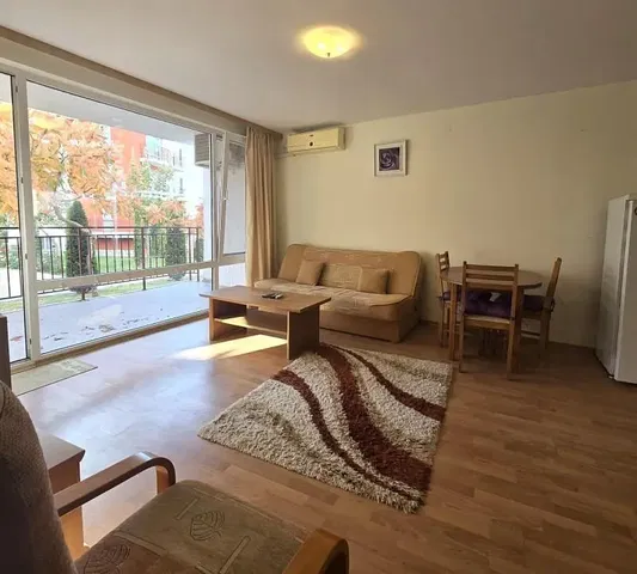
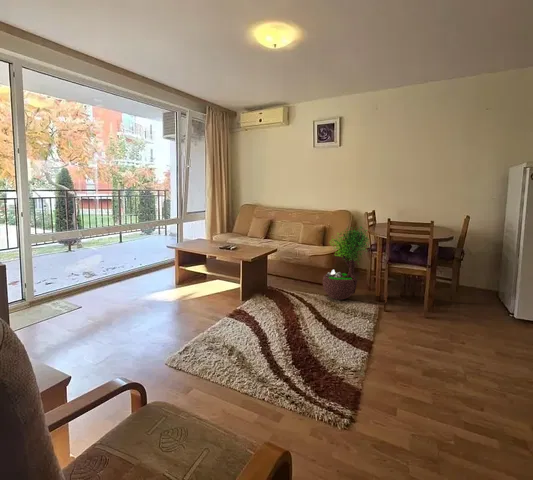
+ potted tree [322,226,371,301]
